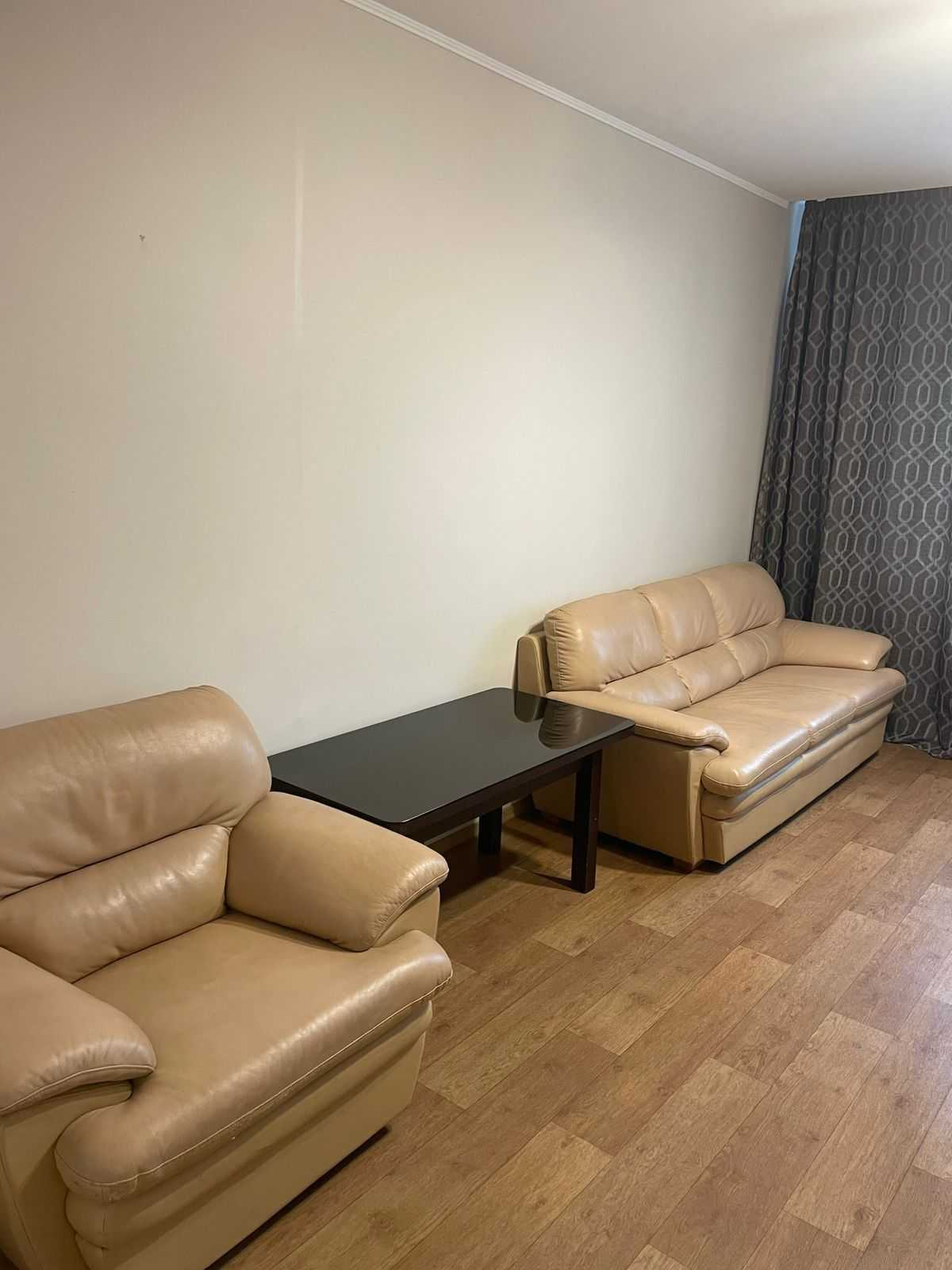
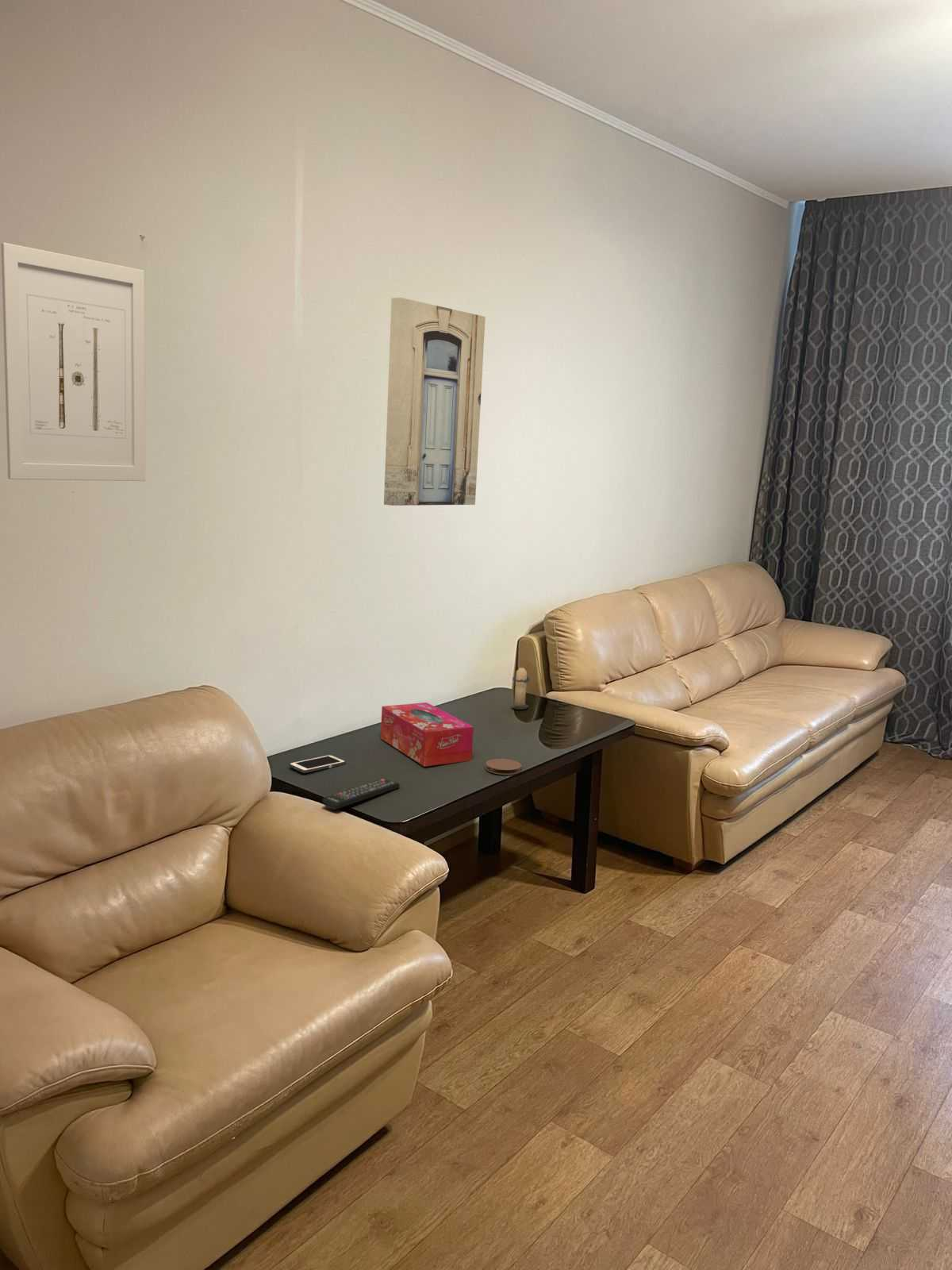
+ cell phone [289,754,347,774]
+ tissue box [380,702,474,767]
+ remote control [321,778,401,810]
+ coaster [485,758,522,775]
+ candle [510,667,531,710]
+ wall art [0,242,146,482]
+ wall art [383,297,486,506]
